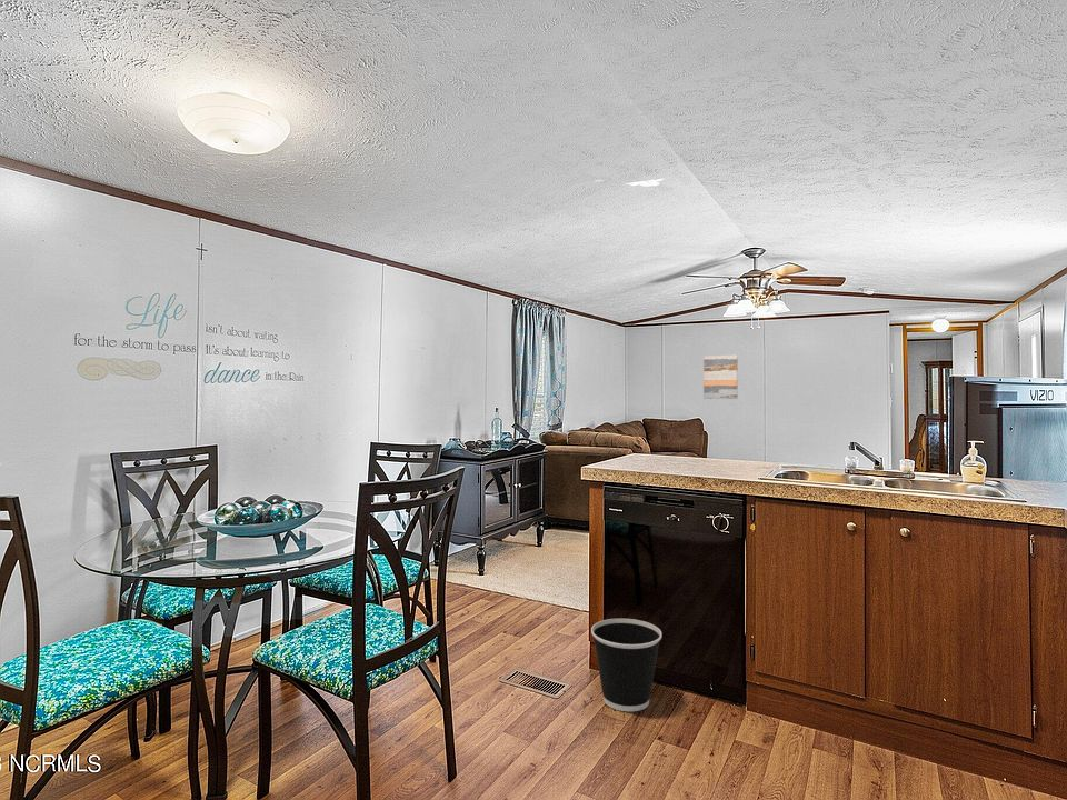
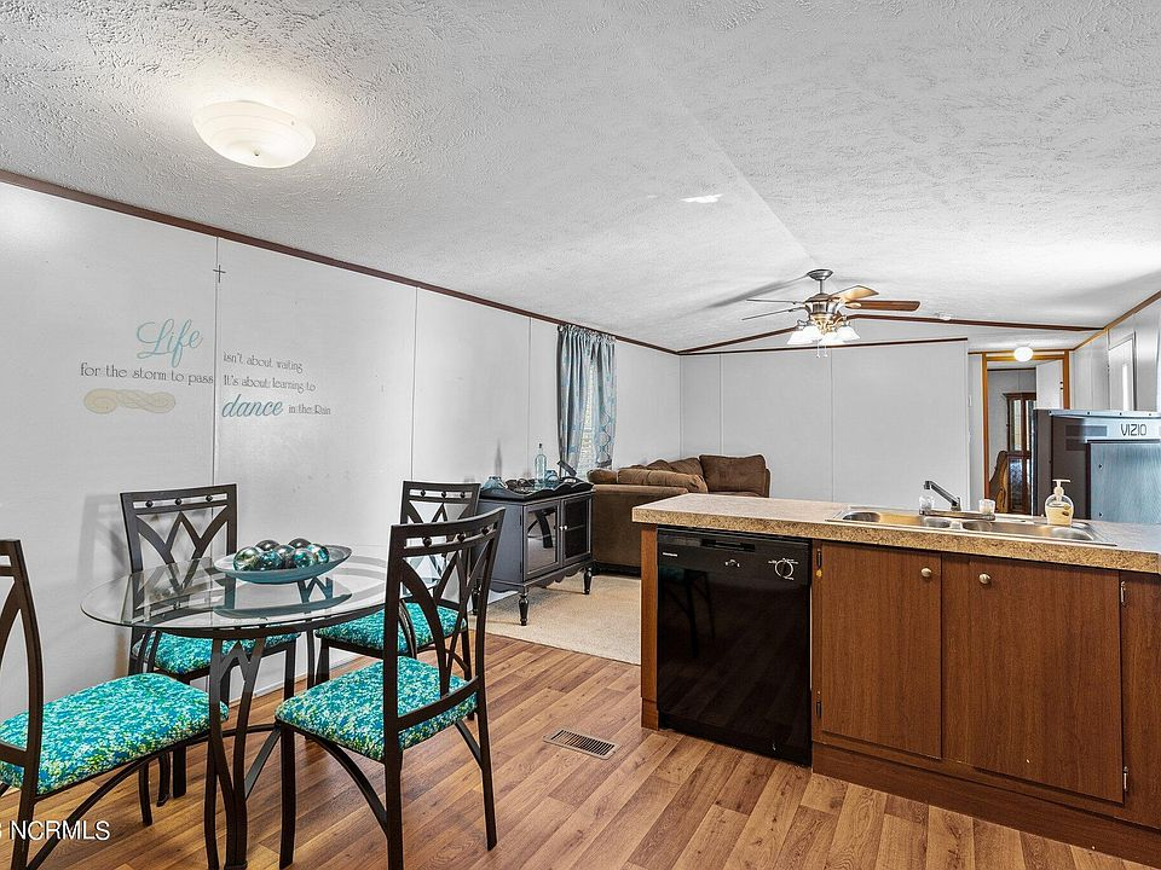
- wall art [702,353,739,400]
- wastebasket [590,618,662,712]
